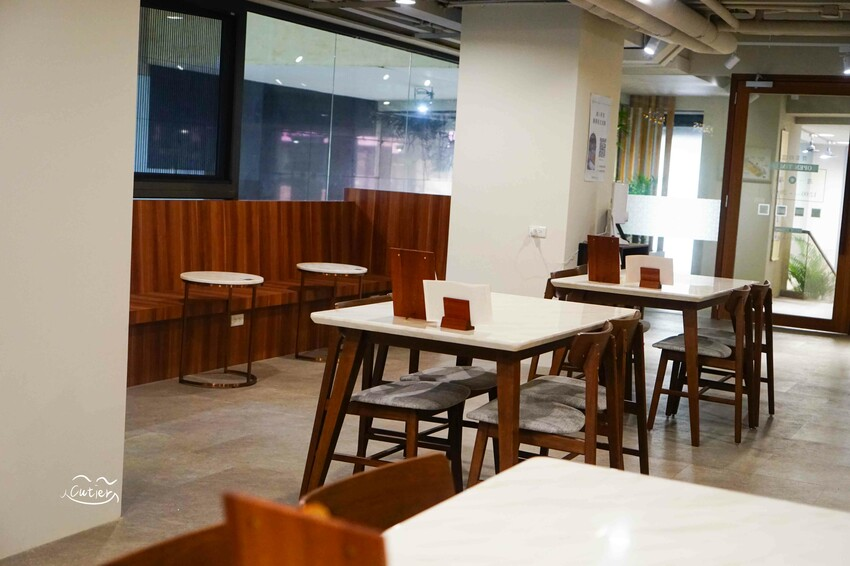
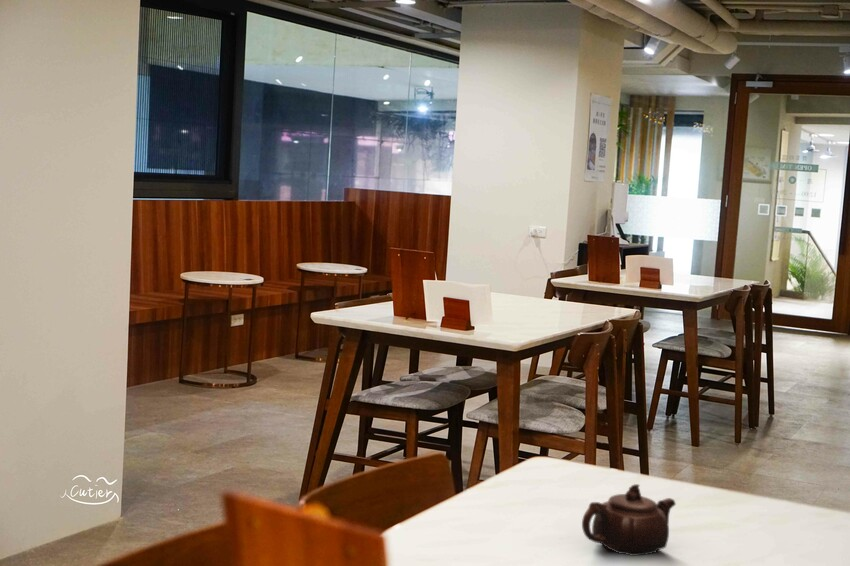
+ teapot [581,483,677,557]
